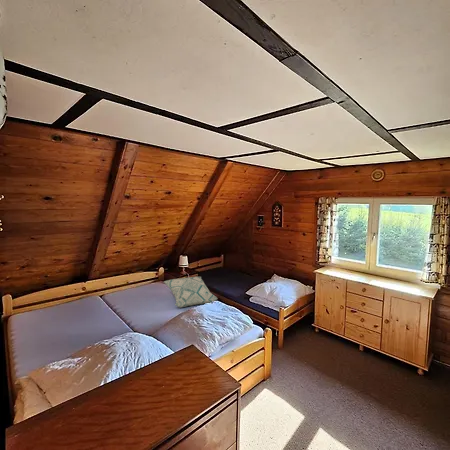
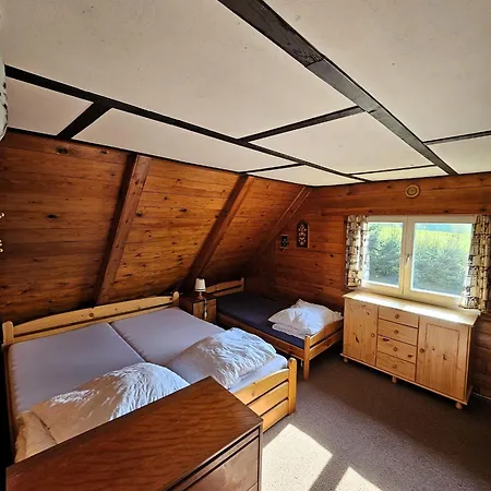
- decorative pillow [163,276,218,308]
